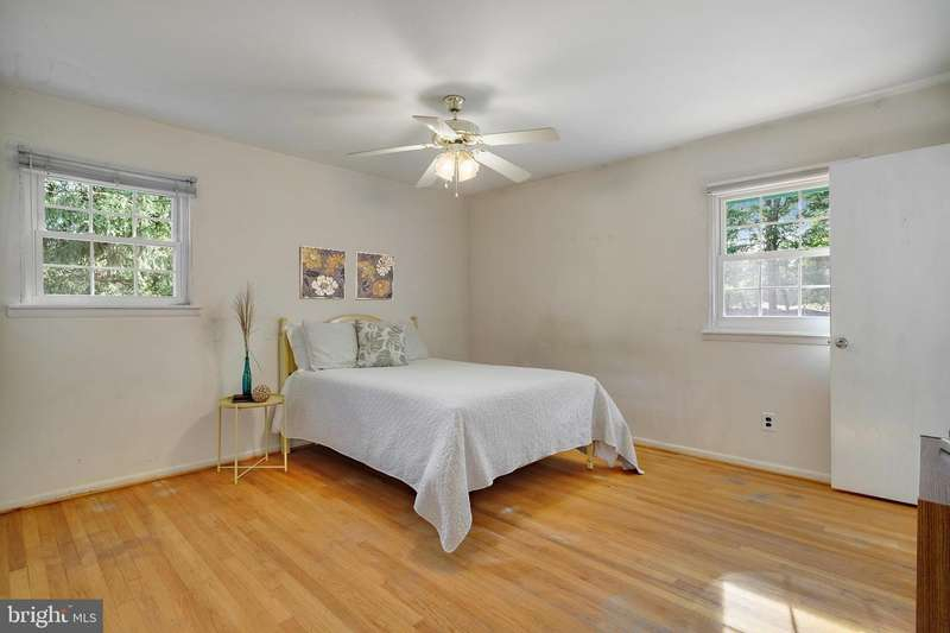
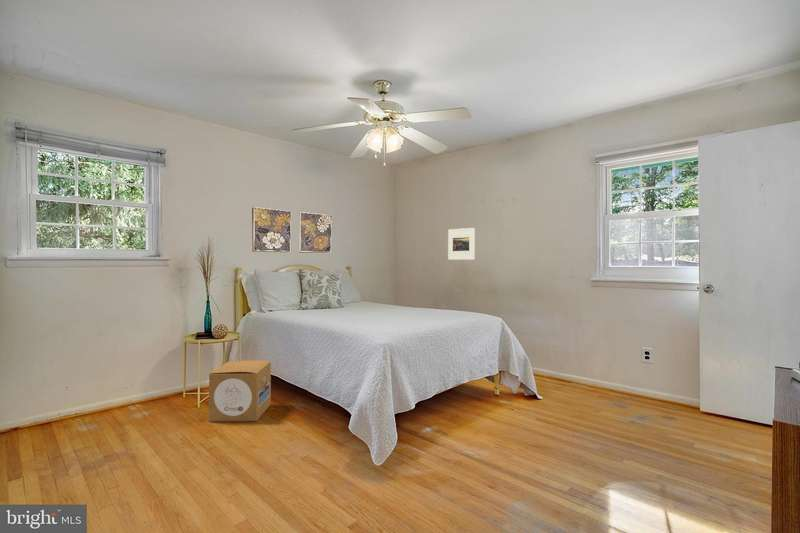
+ cardboard box [208,359,272,423]
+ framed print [447,227,476,261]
